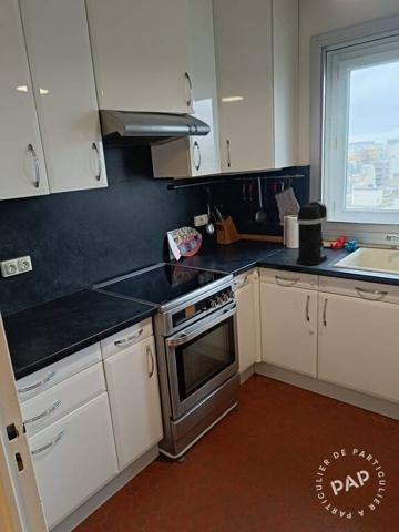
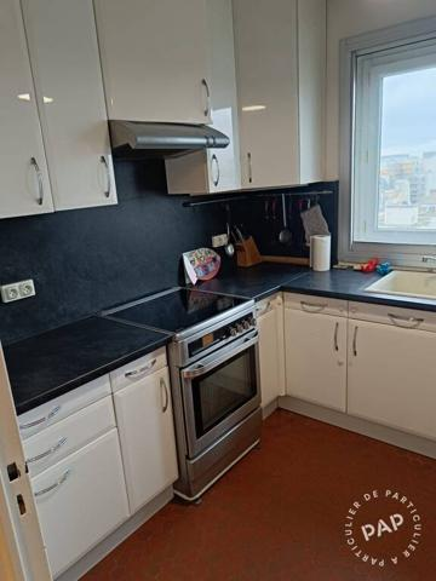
- coffee maker [296,200,328,266]
